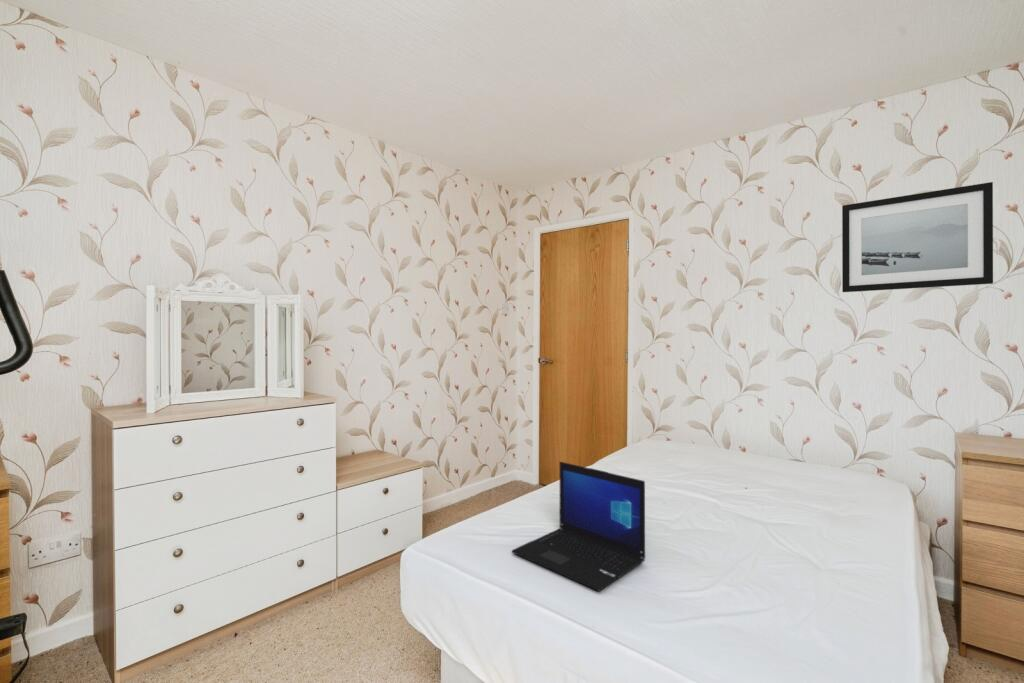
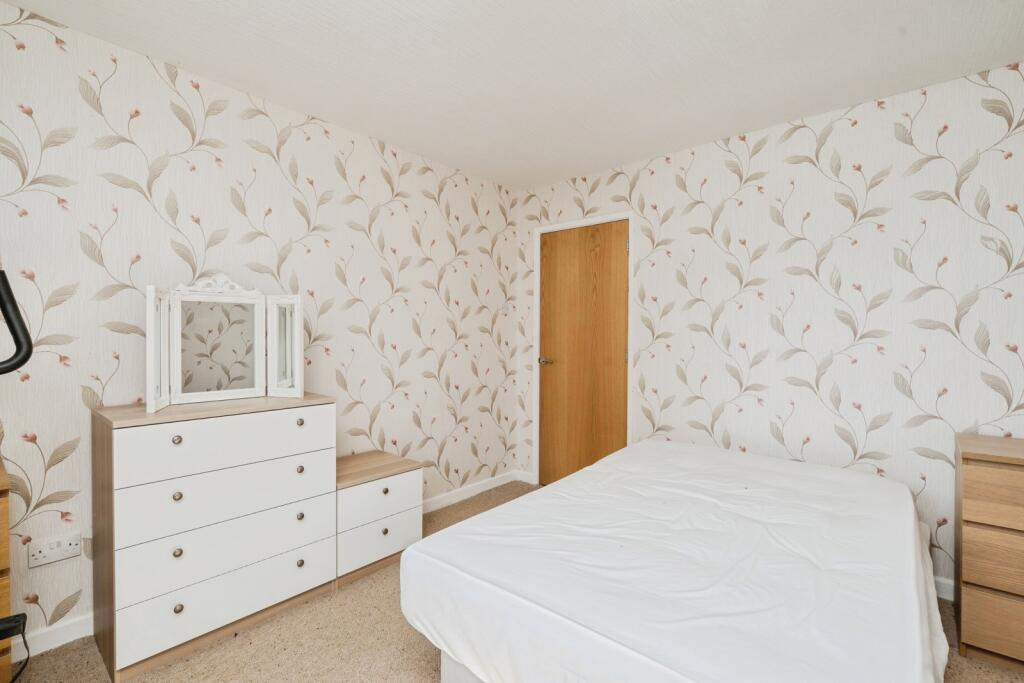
- wall art [841,181,994,293]
- laptop [511,461,646,592]
